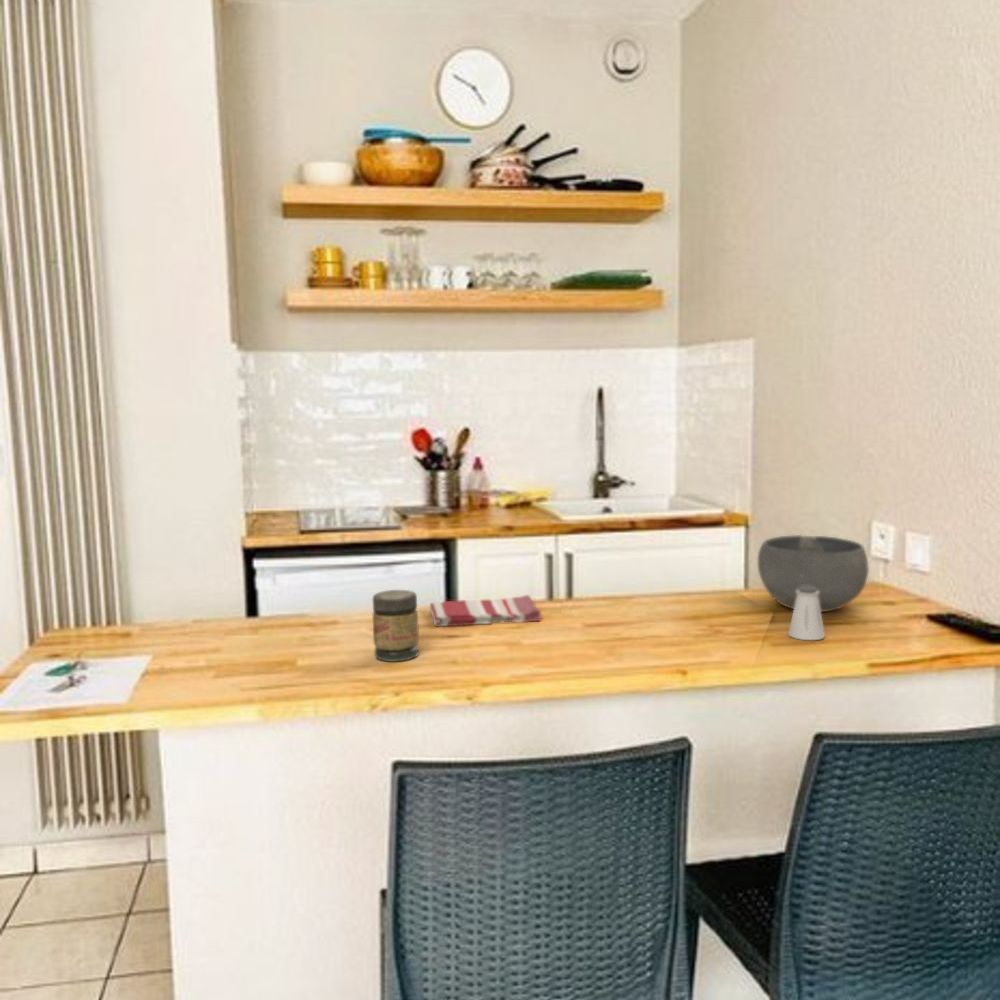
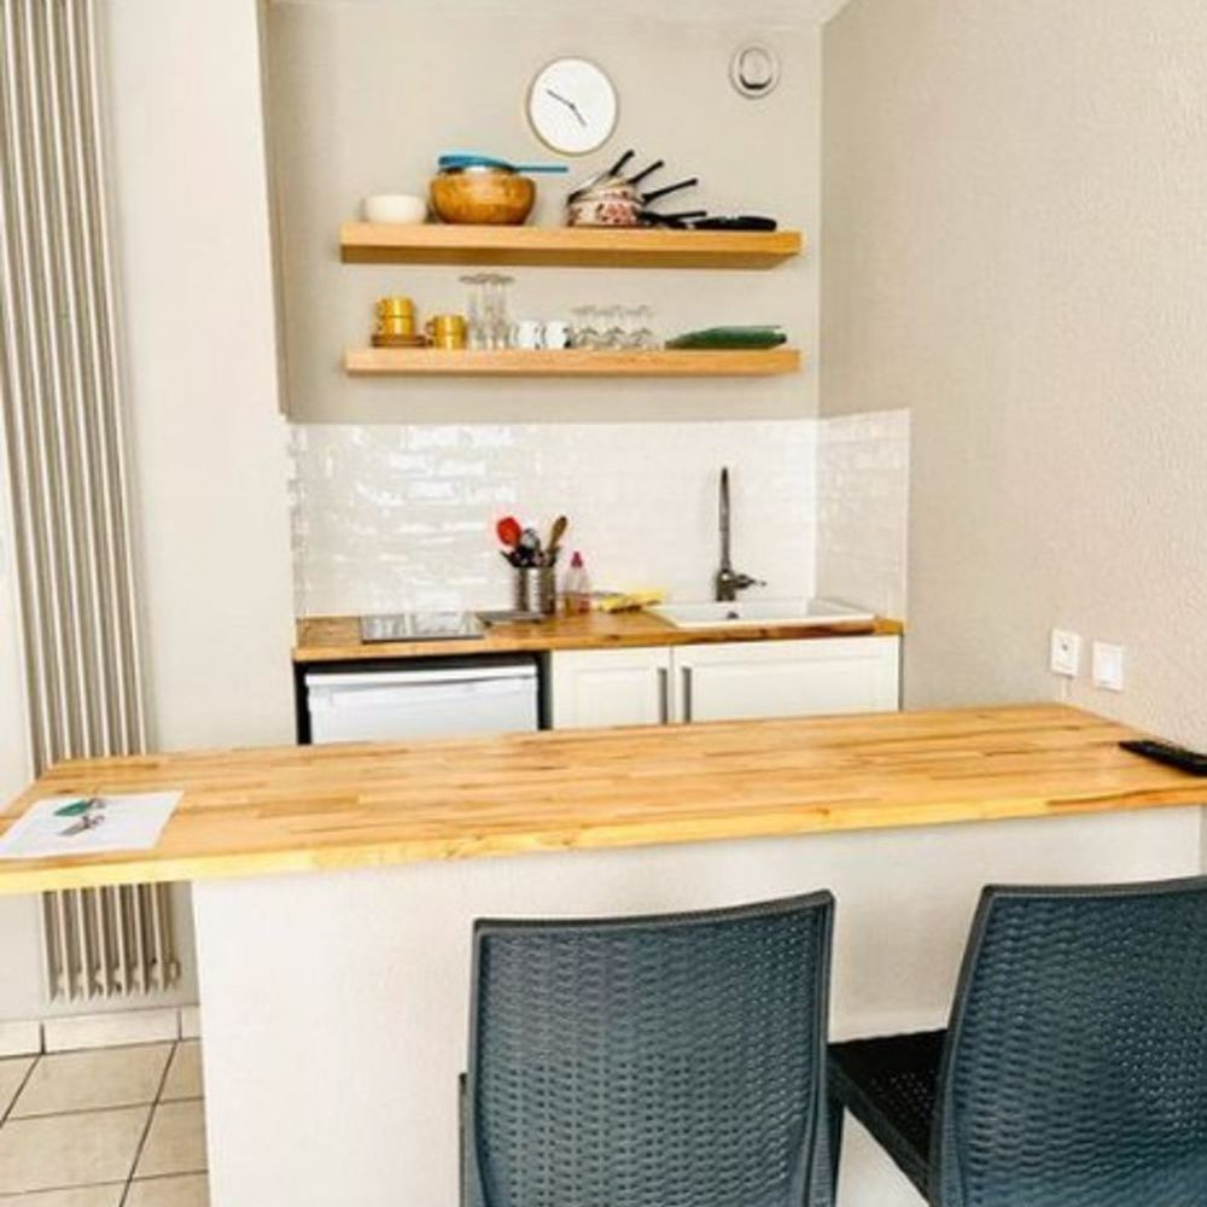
- bowl [757,534,870,613]
- jar [372,589,420,663]
- dish towel [429,594,542,627]
- saltshaker [787,586,826,641]
